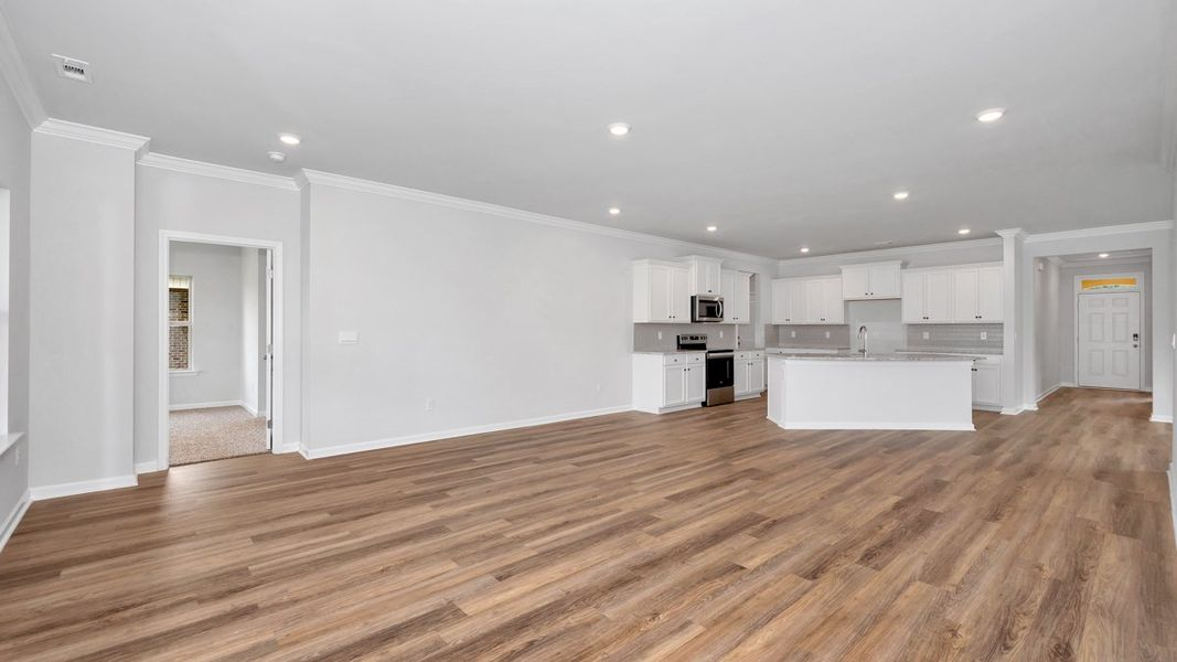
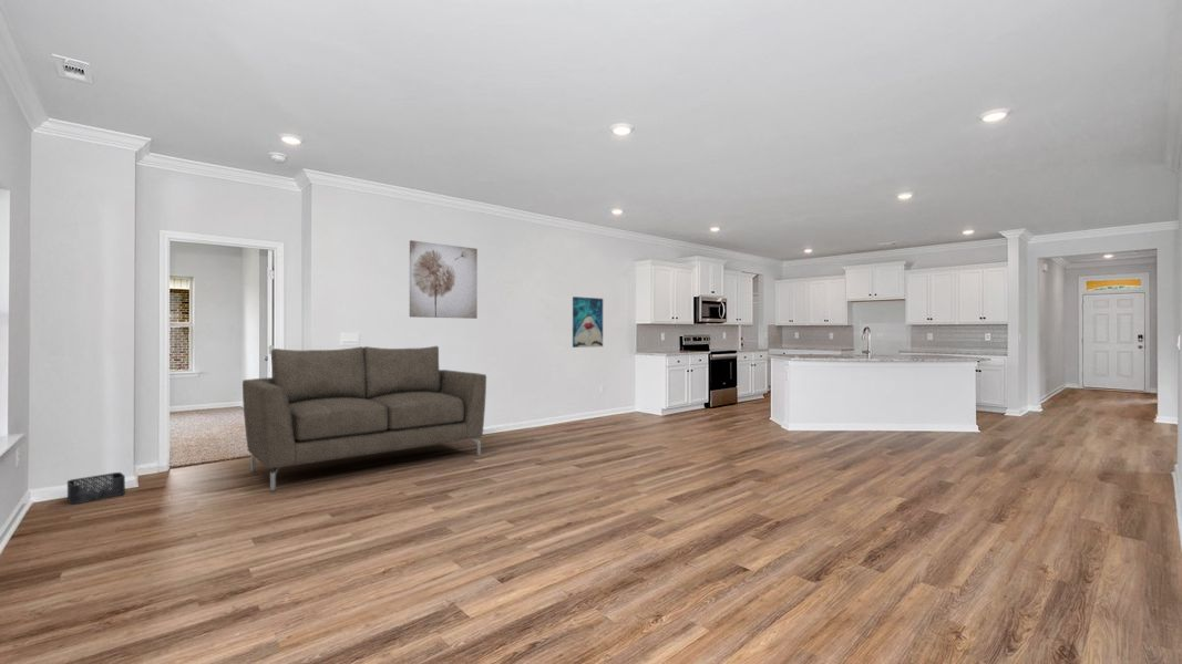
+ storage bin [66,471,126,505]
+ wall art [409,239,479,320]
+ sofa [241,345,487,491]
+ wall art [572,295,604,349]
